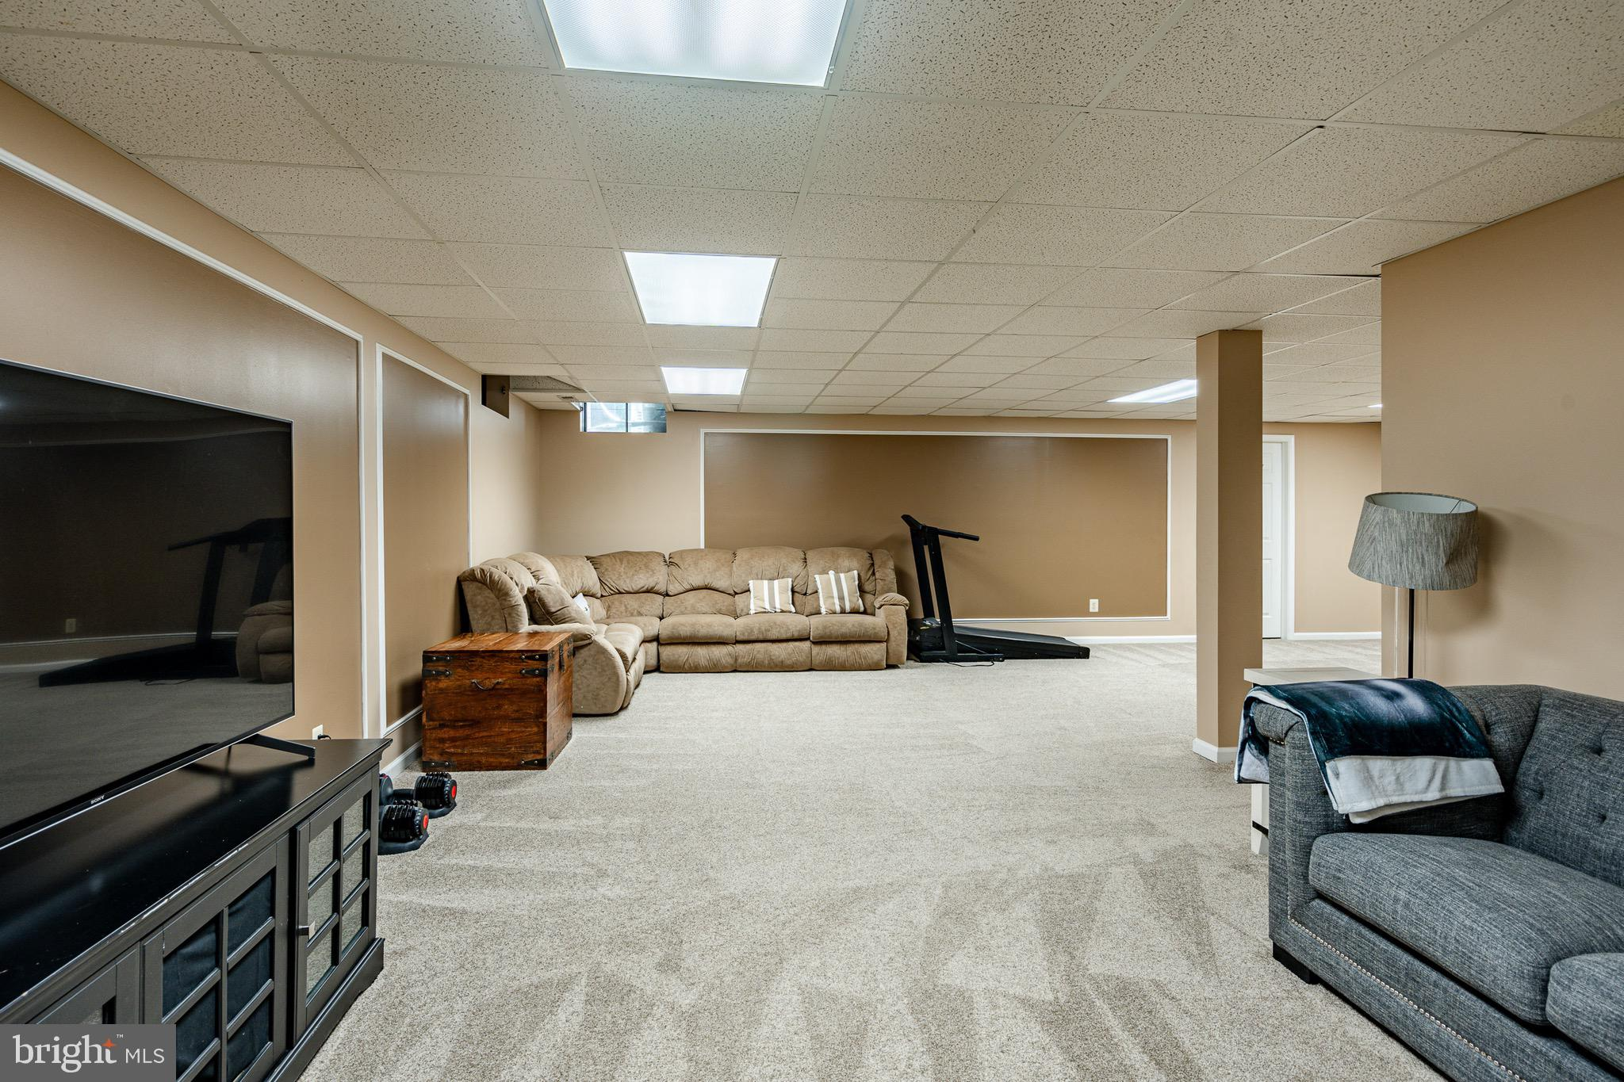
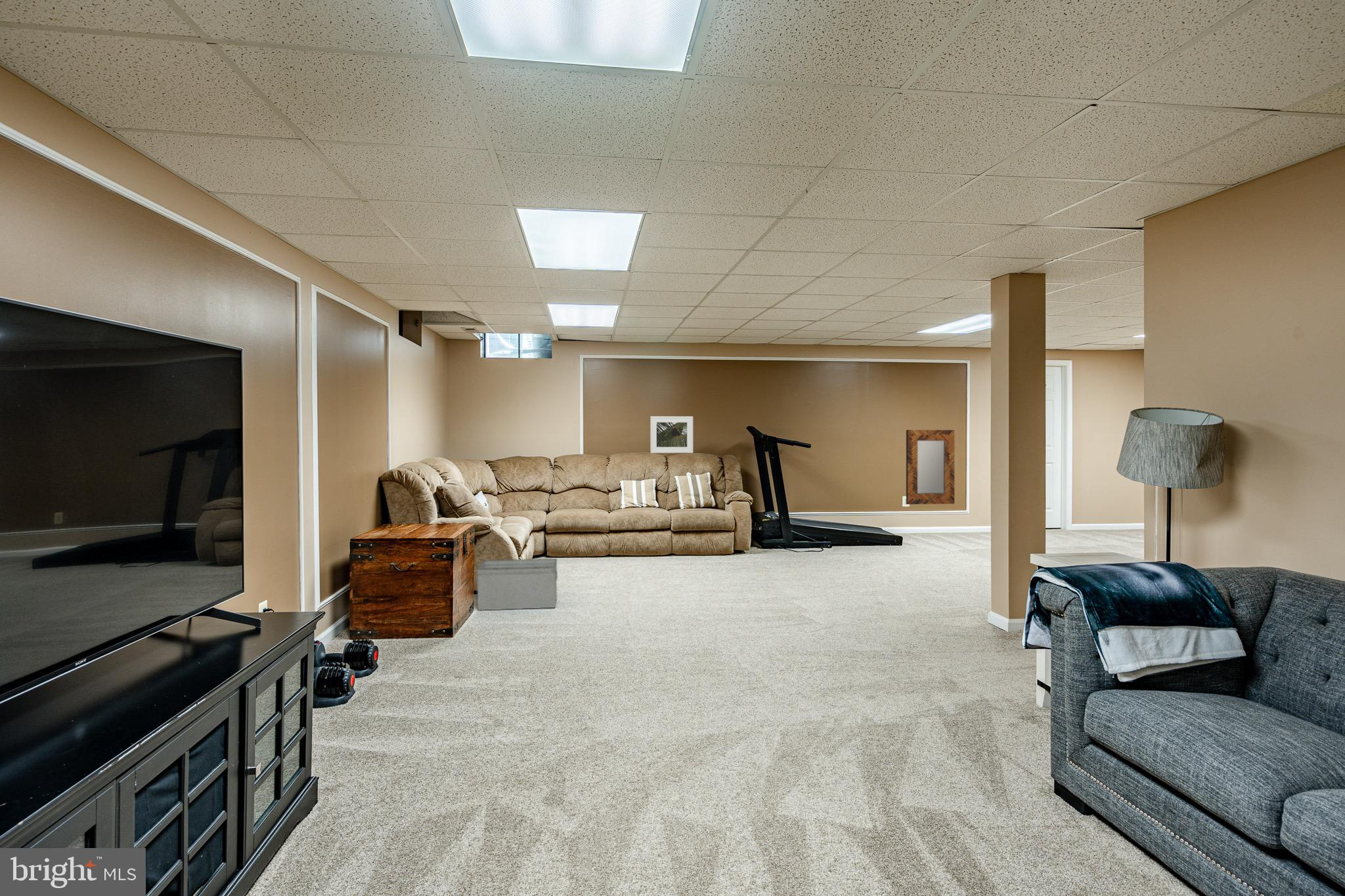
+ storage bin [476,558,558,611]
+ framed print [650,416,694,454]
+ home mirror [906,429,955,505]
